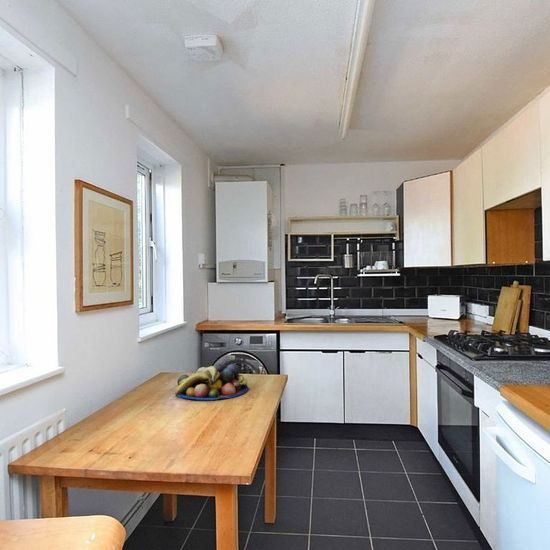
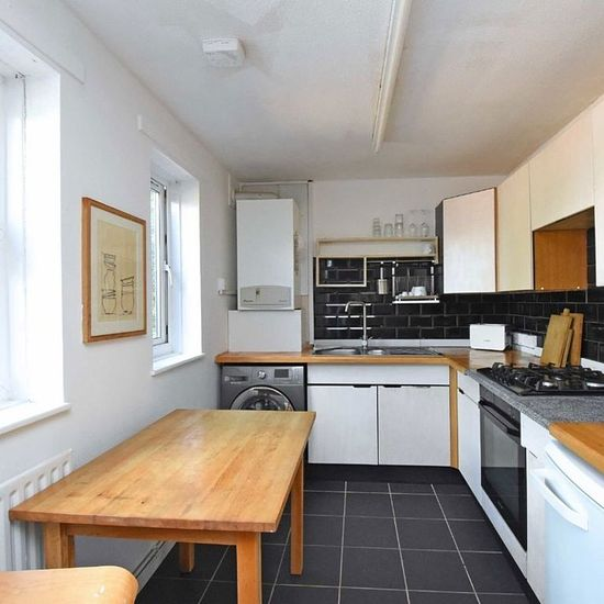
- fruit bowl [174,363,249,401]
